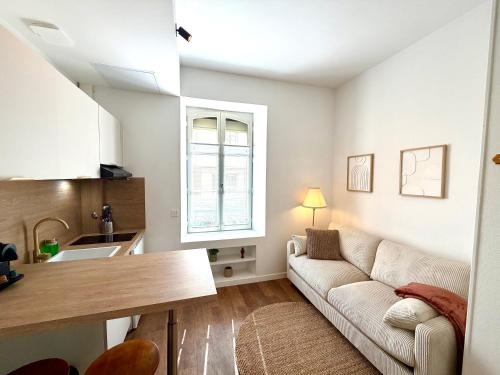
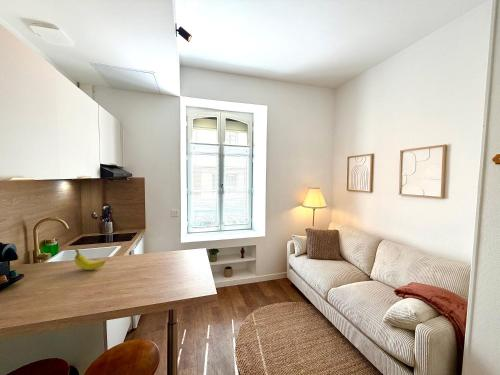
+ fruit [73,248,106,271]
